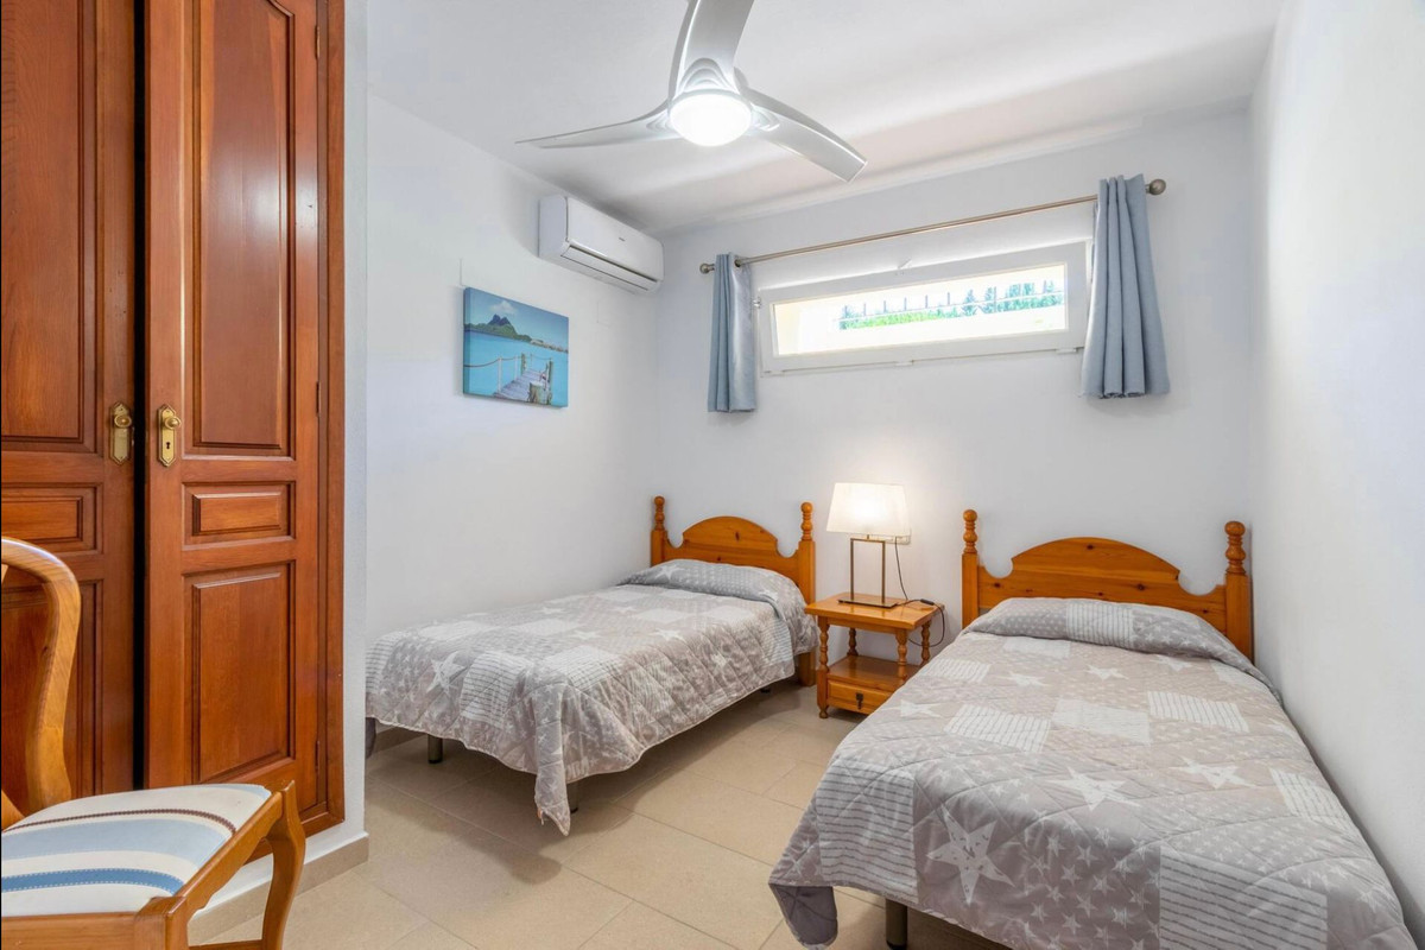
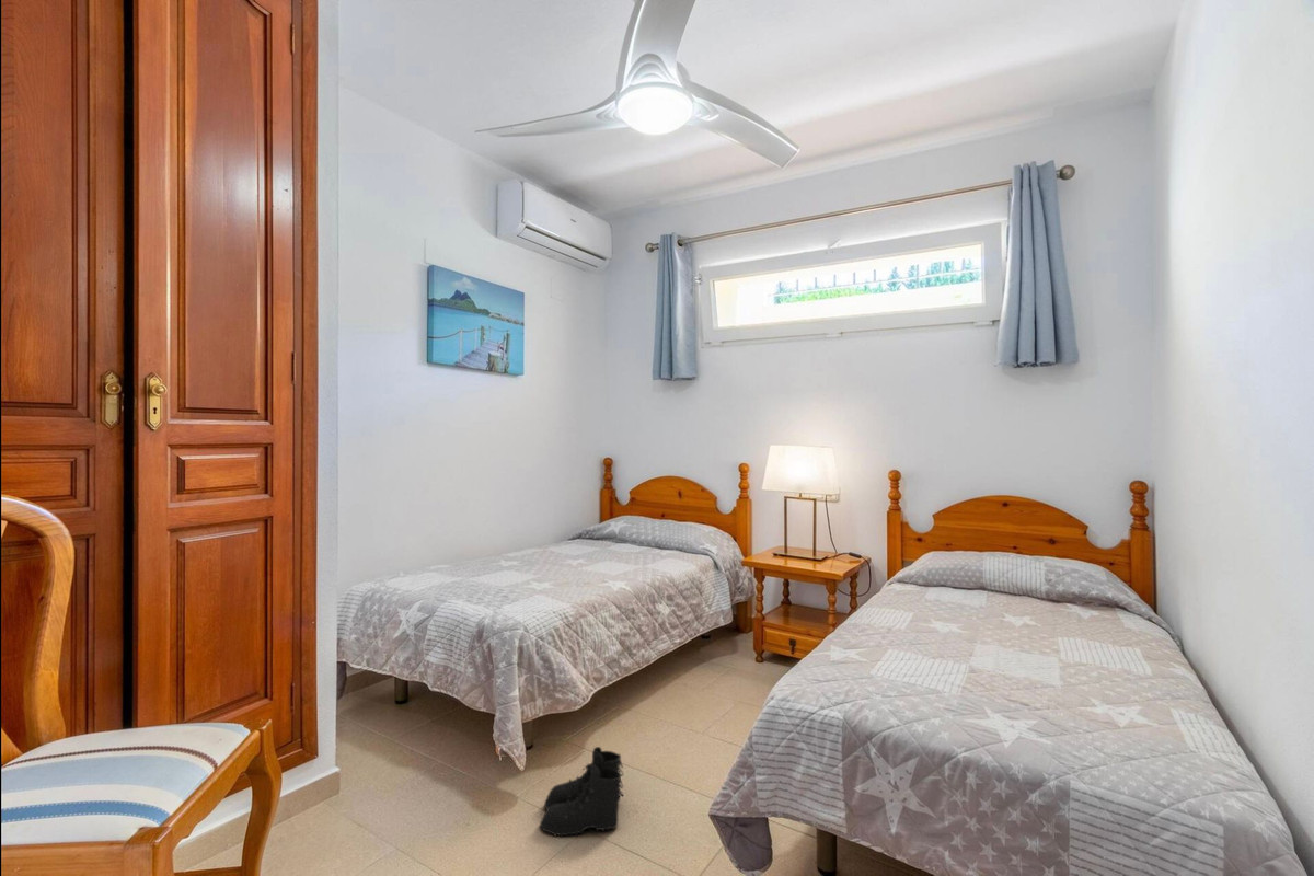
+ boots [539,746,624,838]
